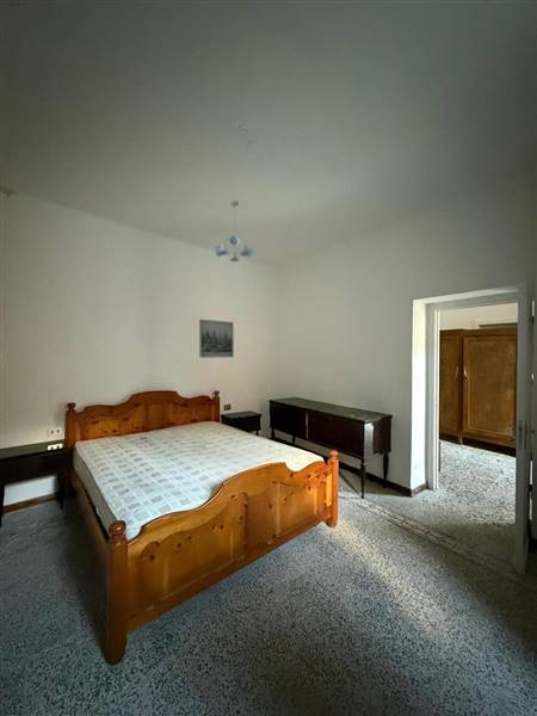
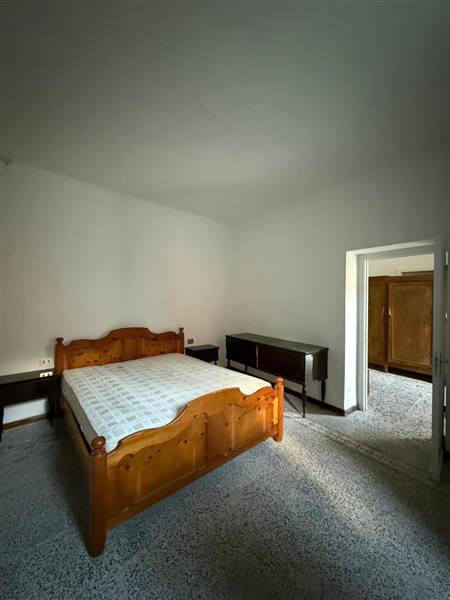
- wall art [198,319,235,359]
- ceiling light fixture [215,199,254,263]
